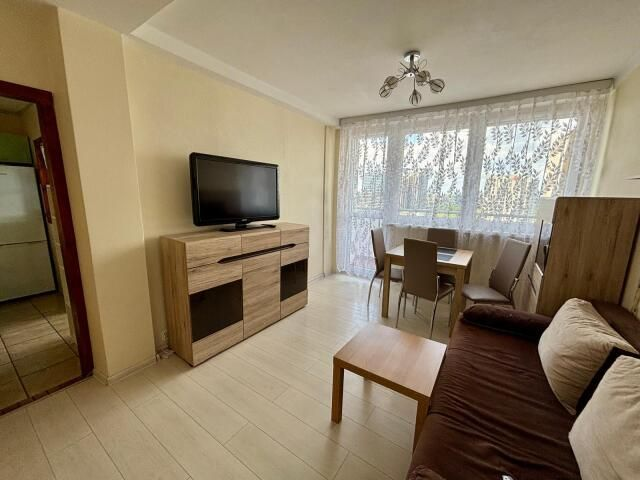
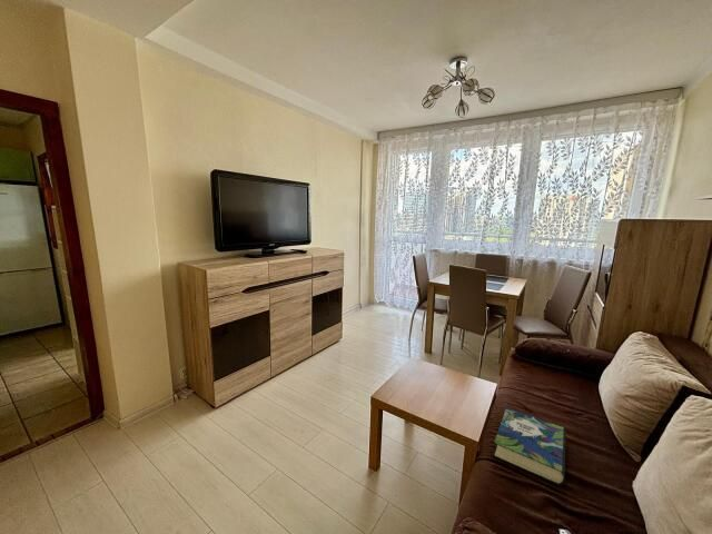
+ book [492,406,567,487]
